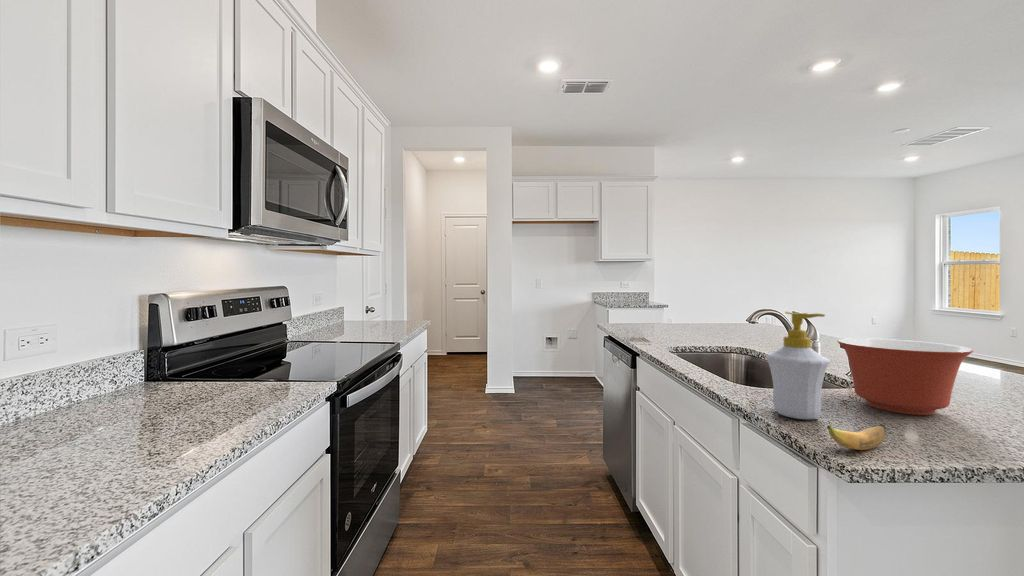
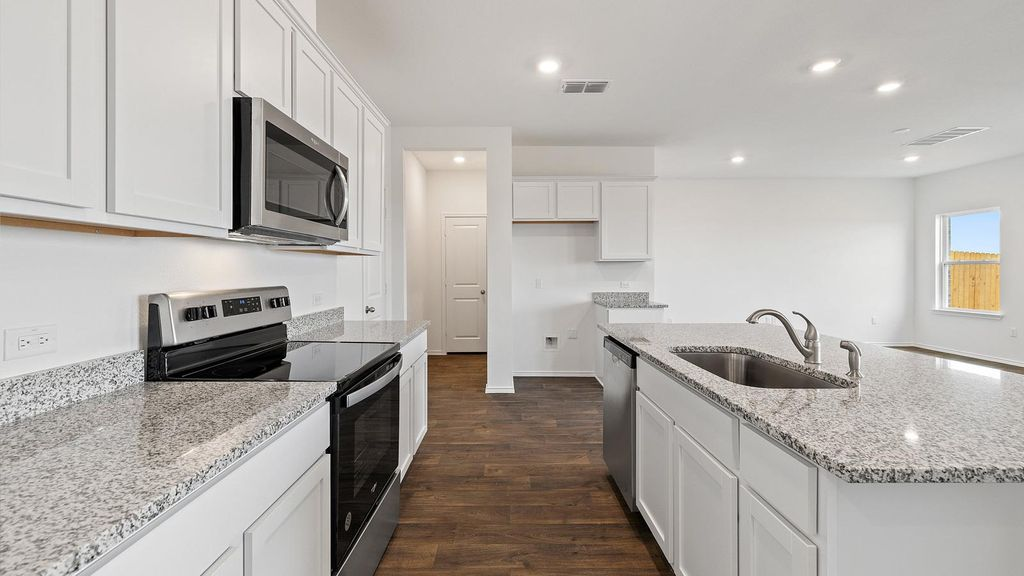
- banana [826,423,886,451]
- mixing bowl [836,337,974,416]
- soap bottle [765,311,831,420]
